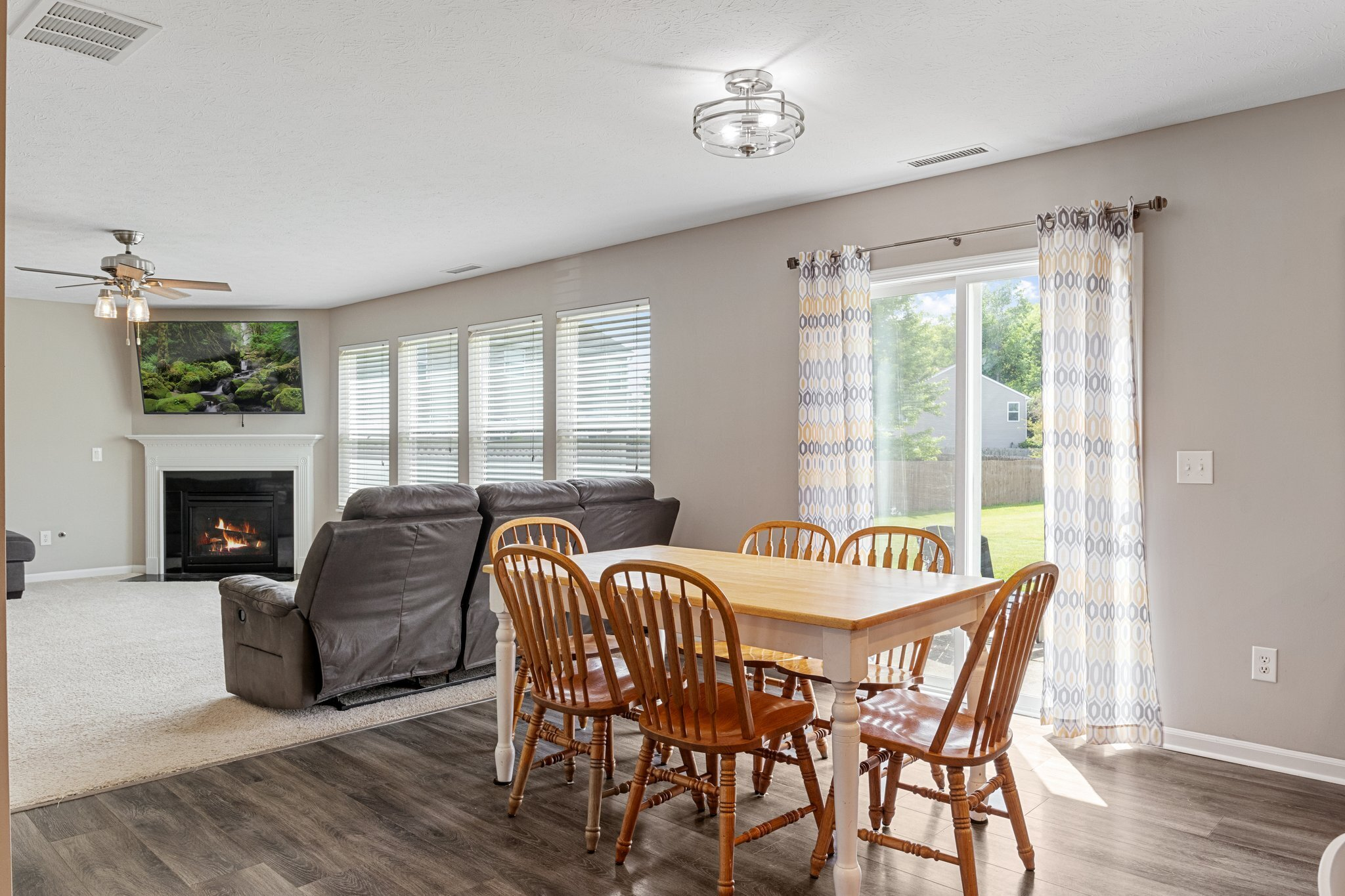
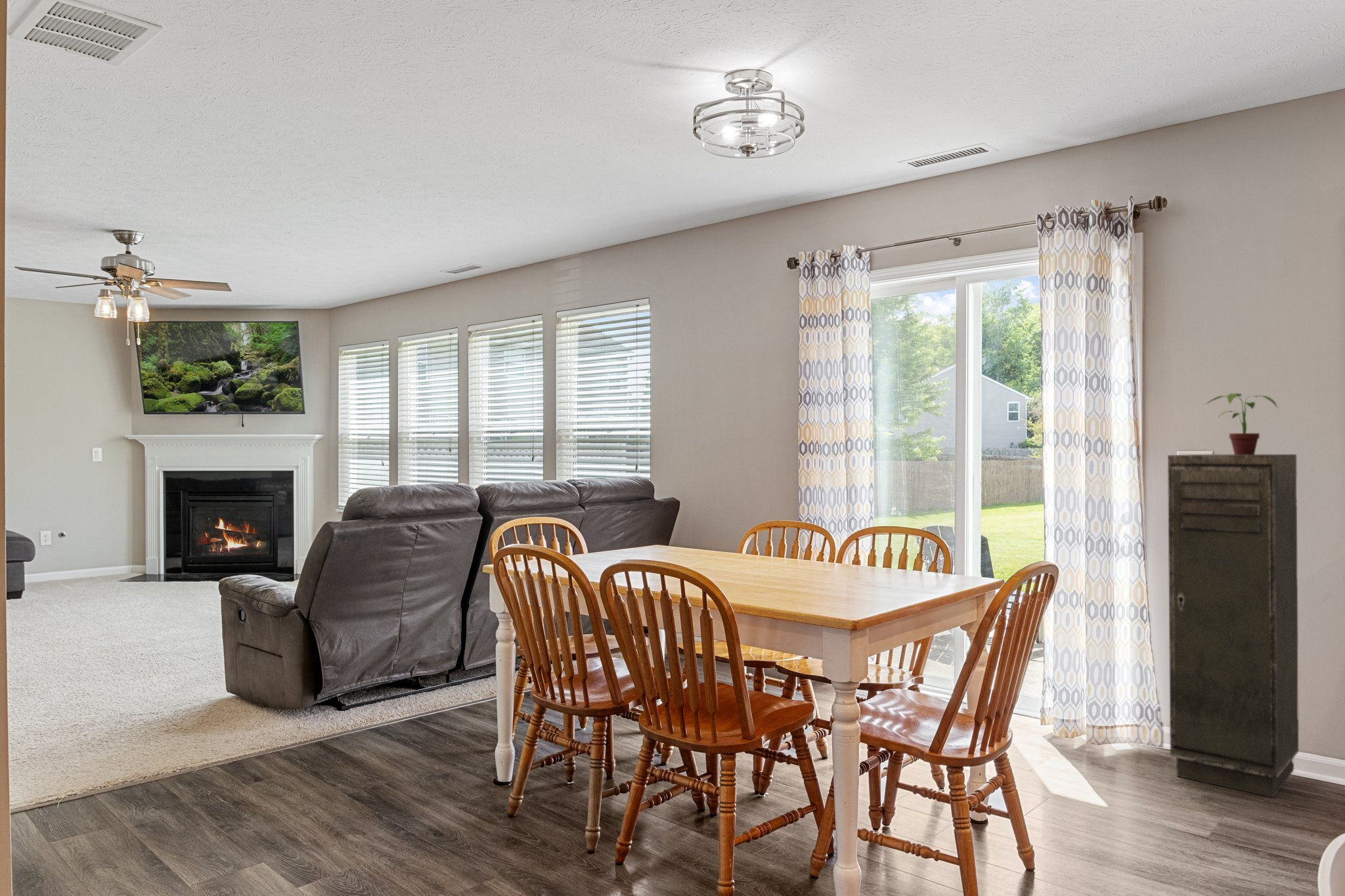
+ potted plant [1204,393,1279,455]
+ storage cabinet [1167,454,1299,798]
